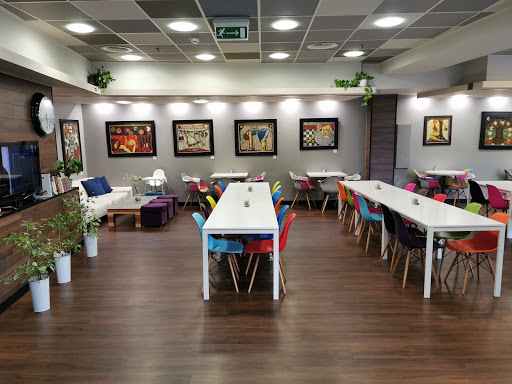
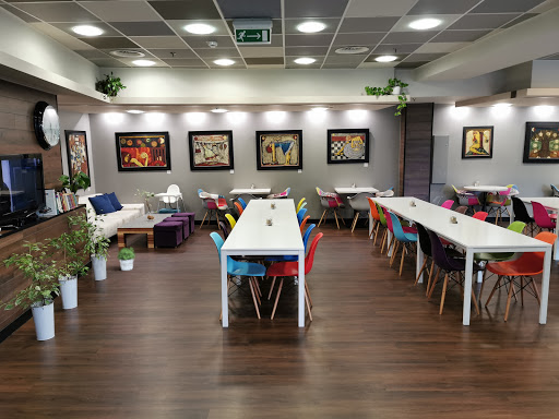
+ potted plant [116,247,138,272]
